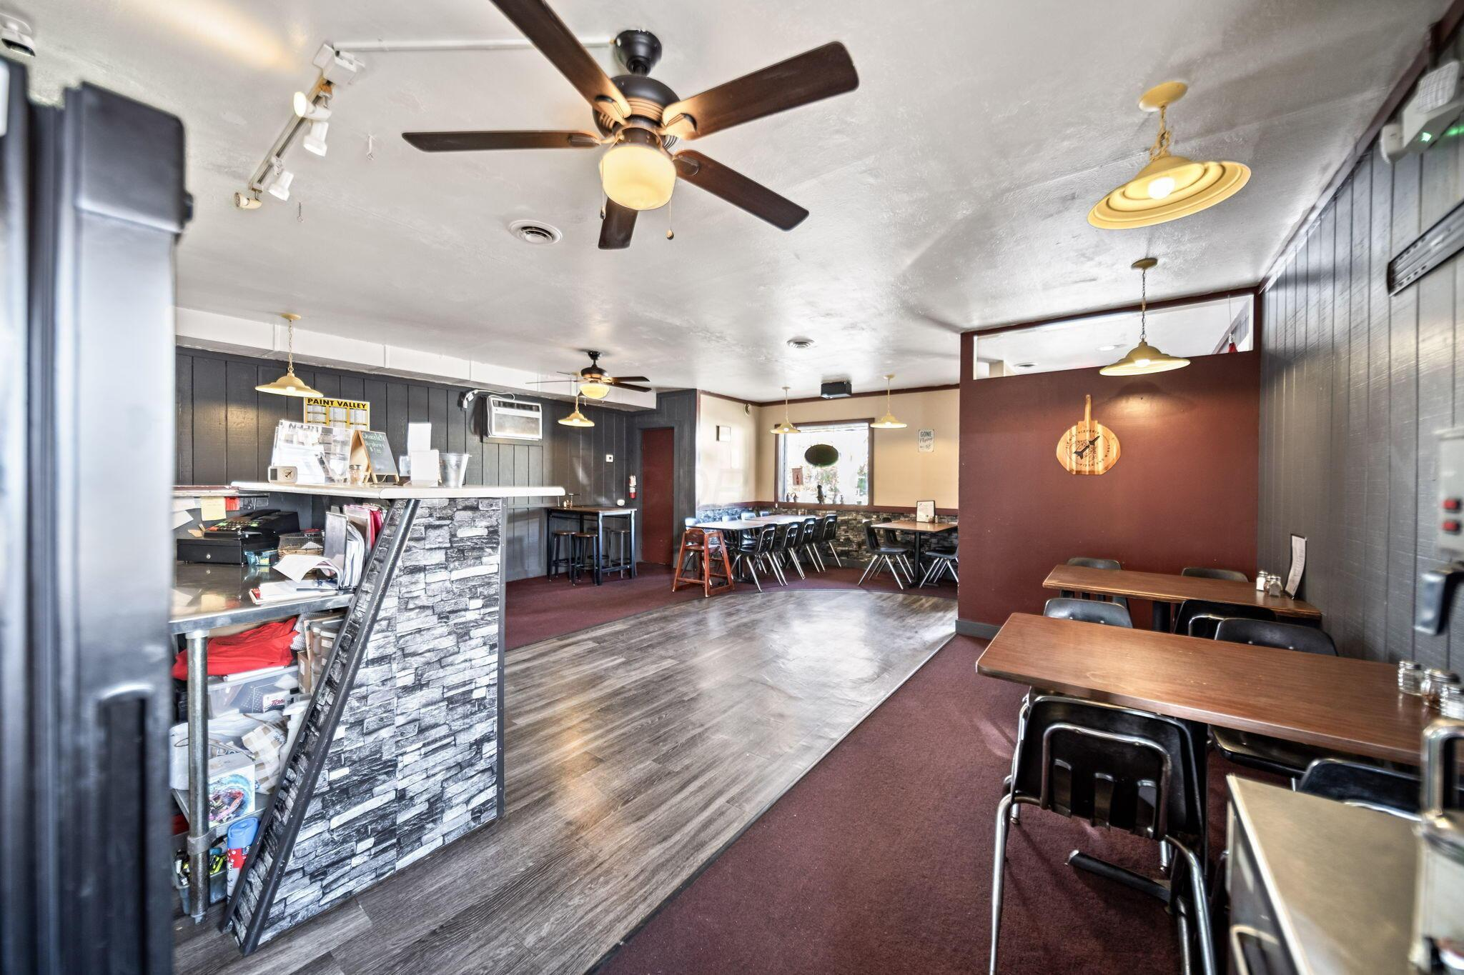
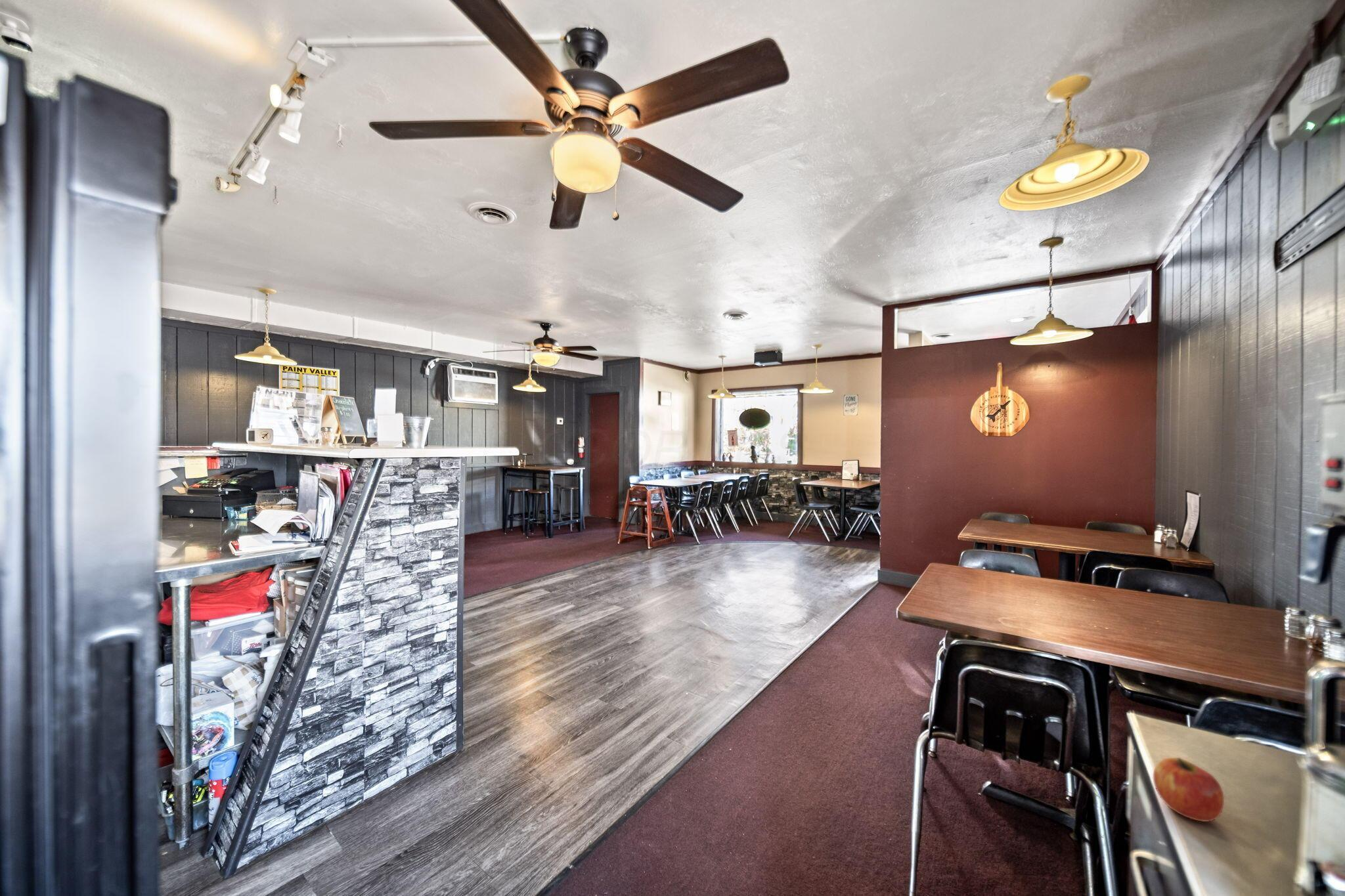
+ apple [1153,757,1225,822]
